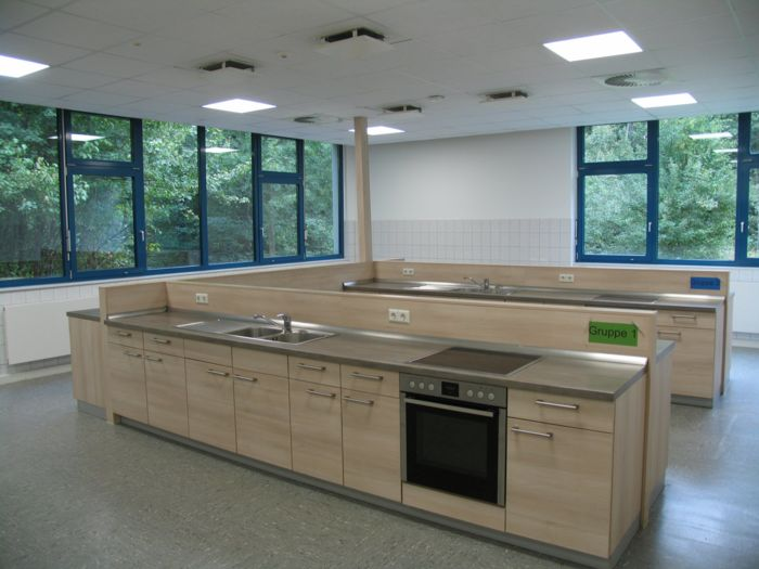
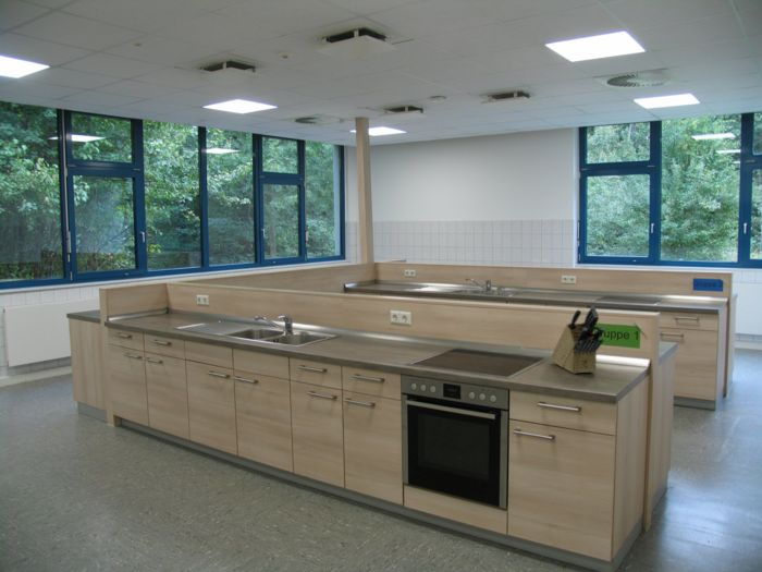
+ knife block [550,305,605,375]
